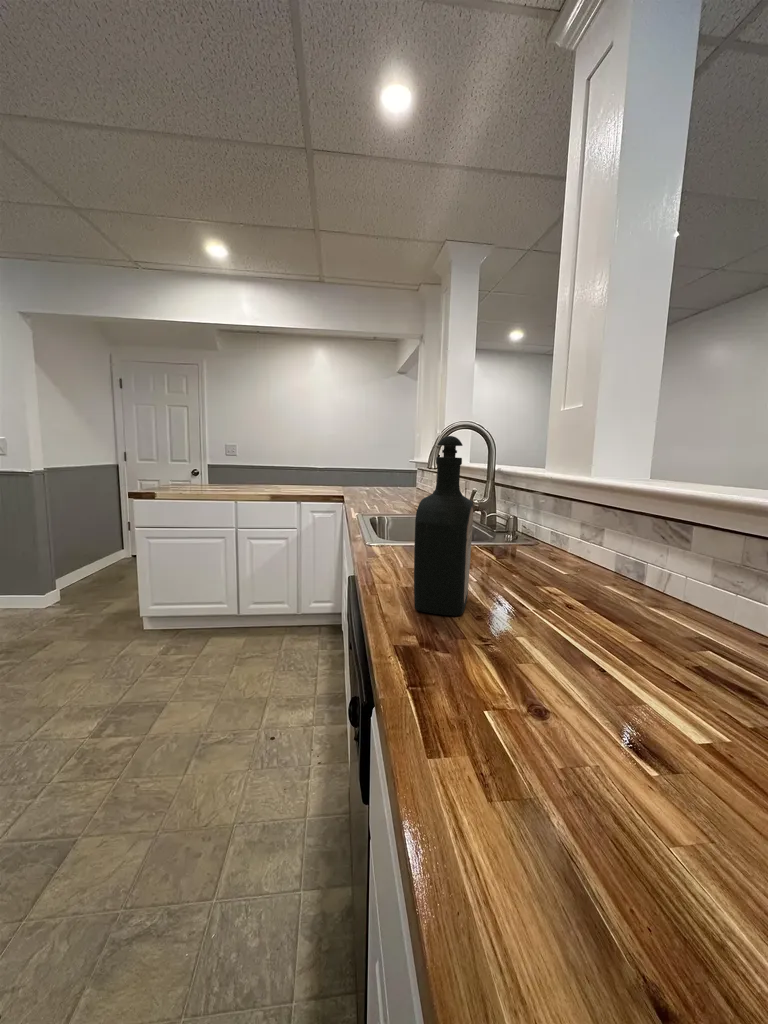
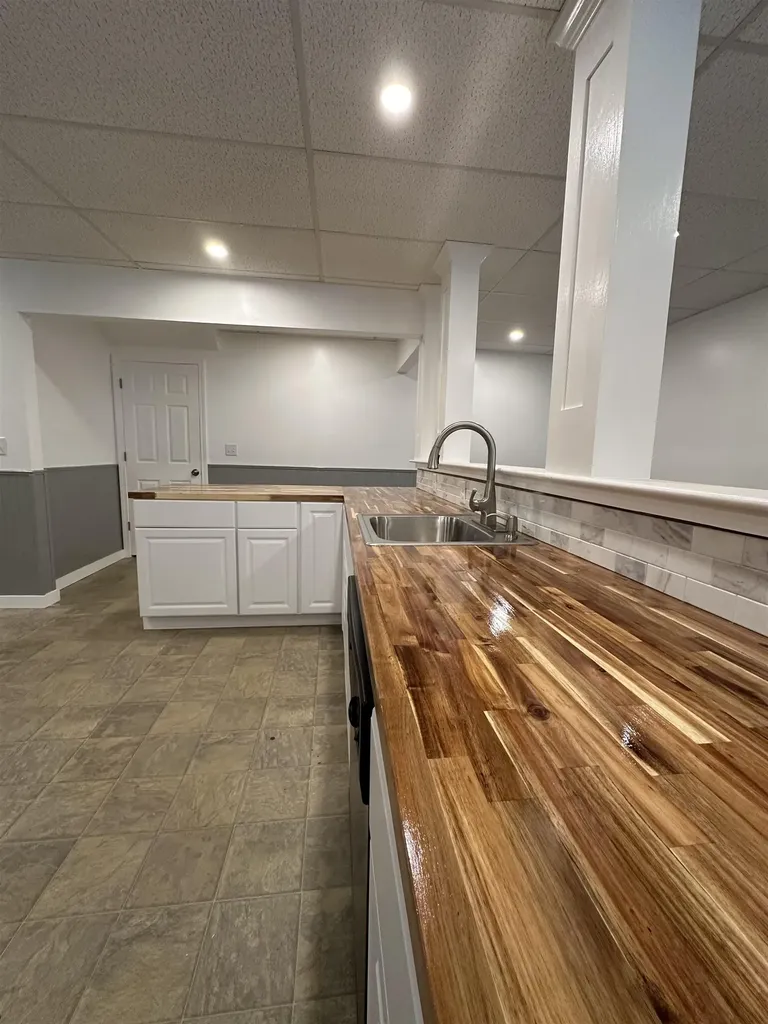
- bottle [413,435,475,617]
